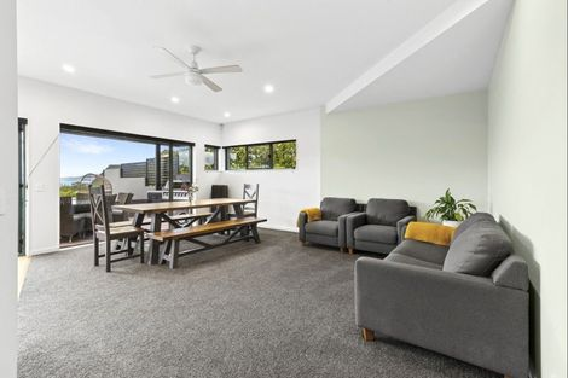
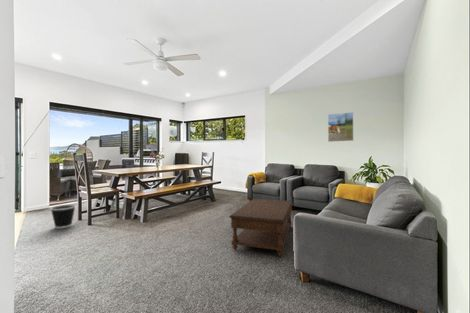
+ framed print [327,111,354,143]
+ wastebasket [49,204,77,229]
+ coffee table [228,198,294,257]
